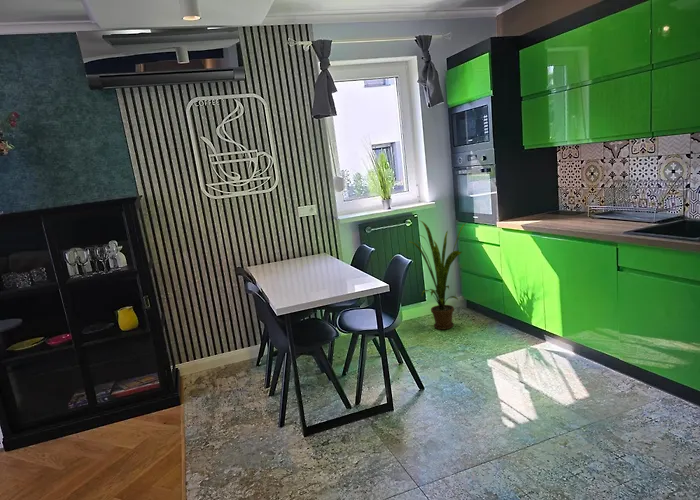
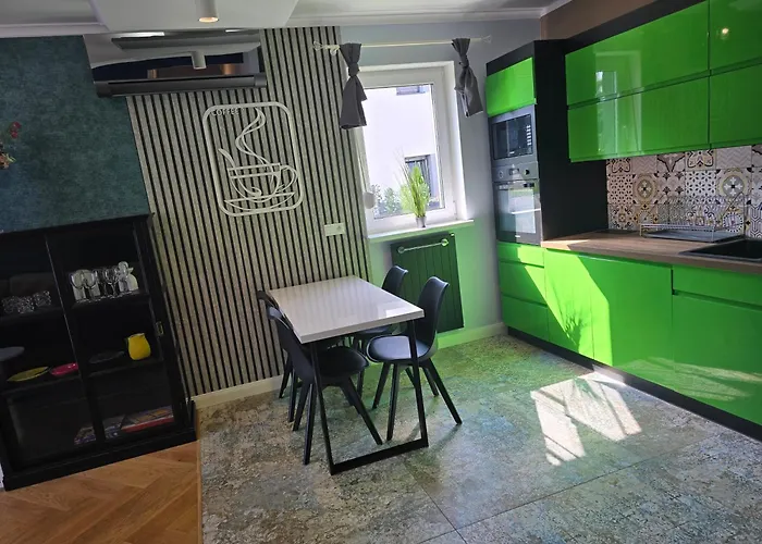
- house plant [409,219,466,331]
